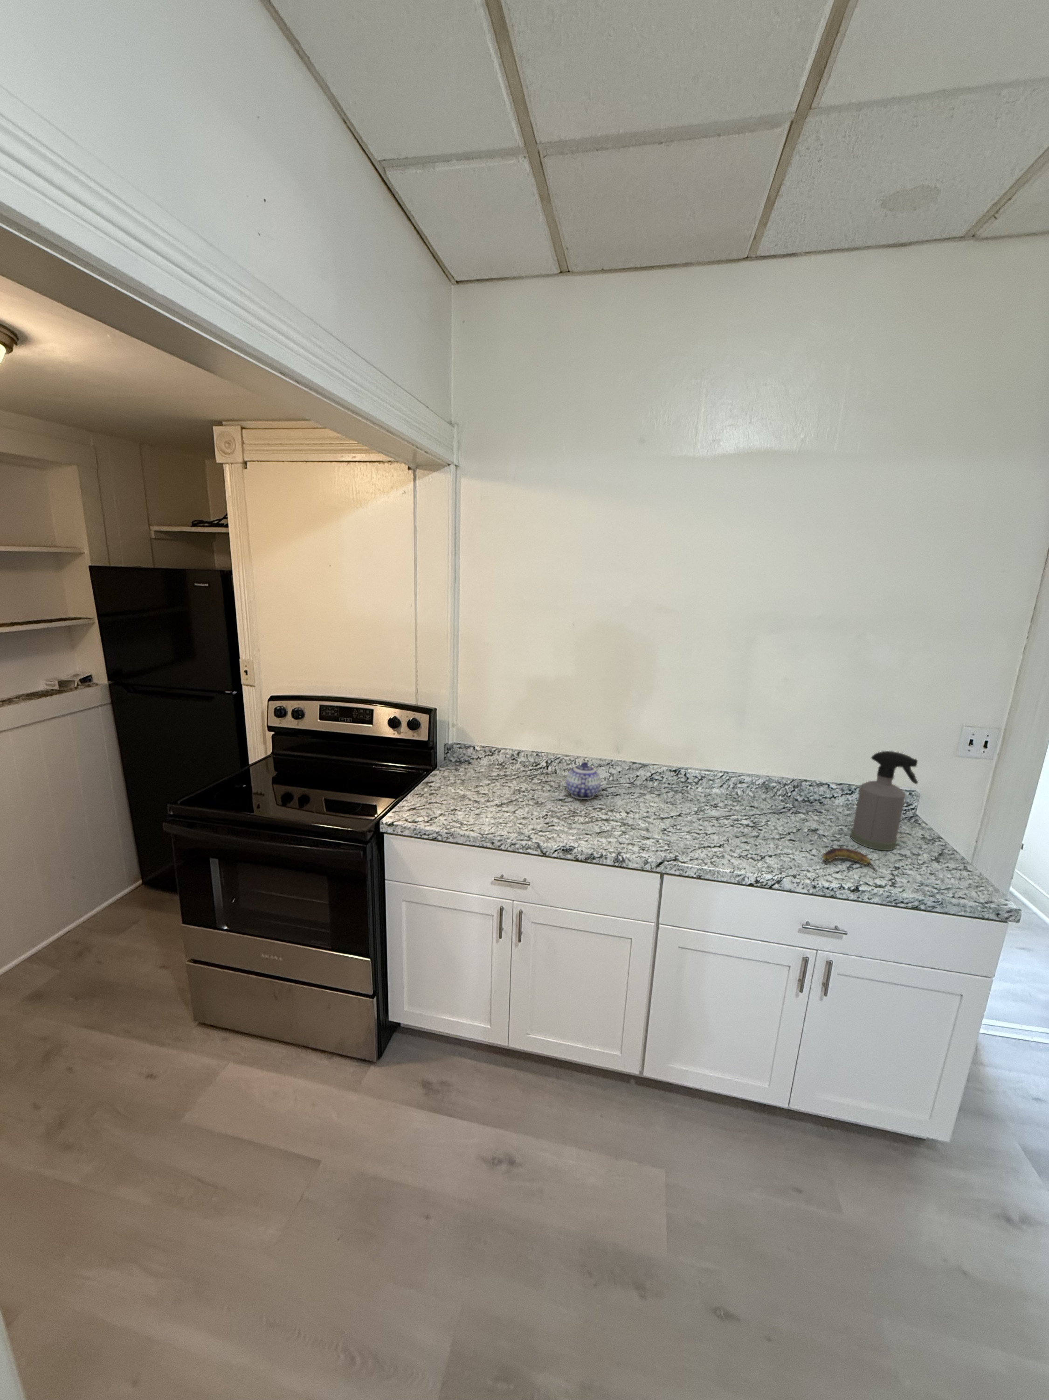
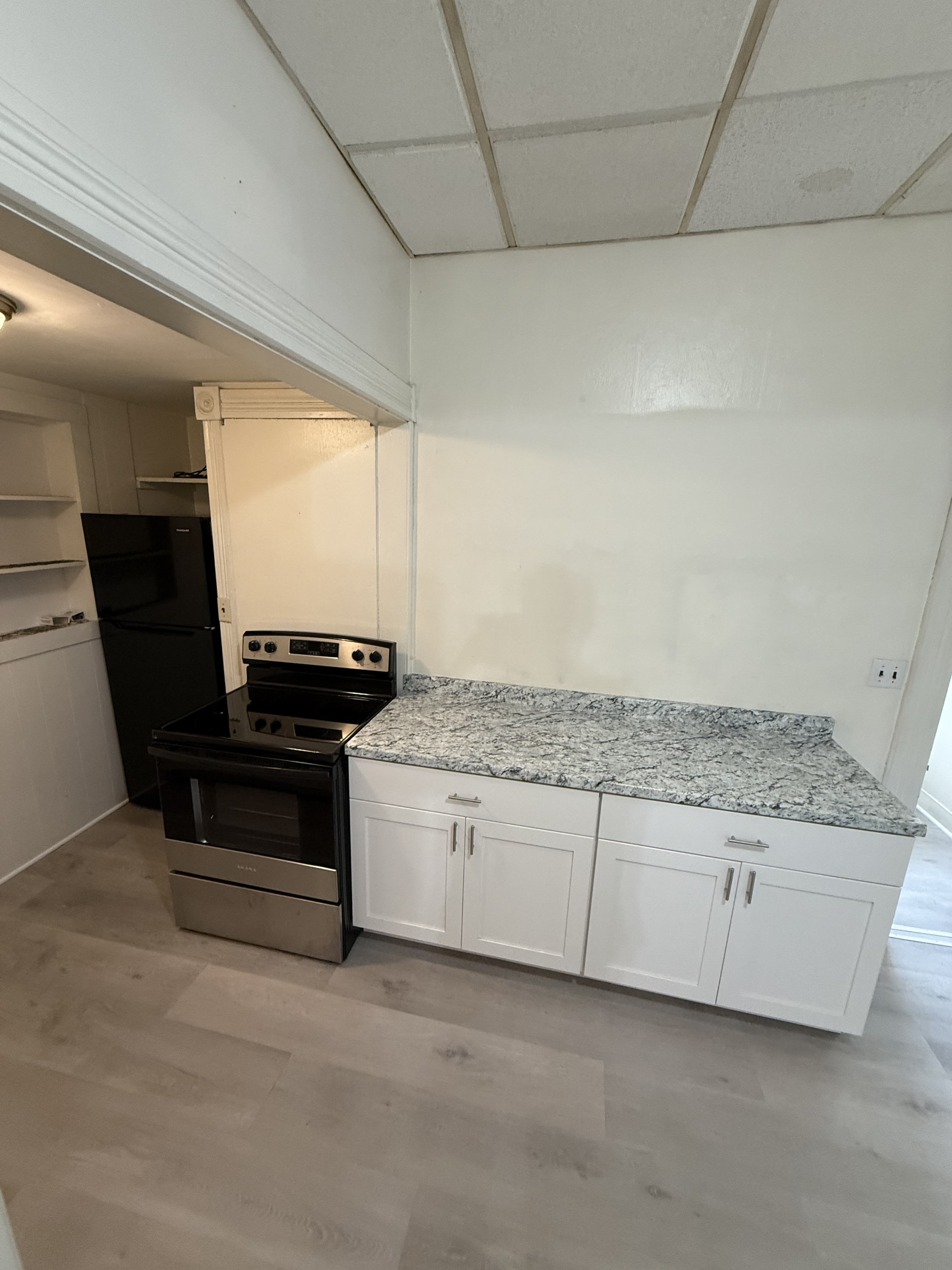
- teapot [565,761,602,800]
- spray bottle [850,751,919,851]
- banana [822,848,879,871]
